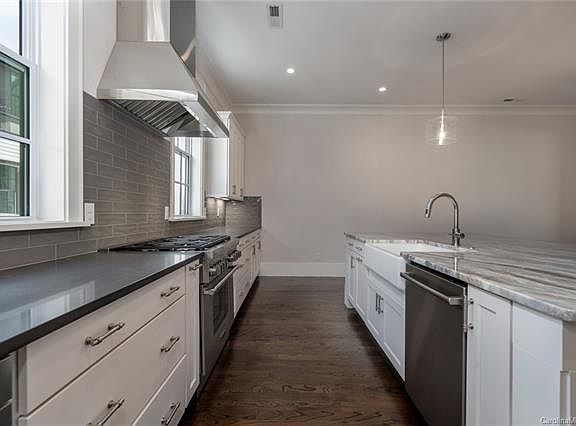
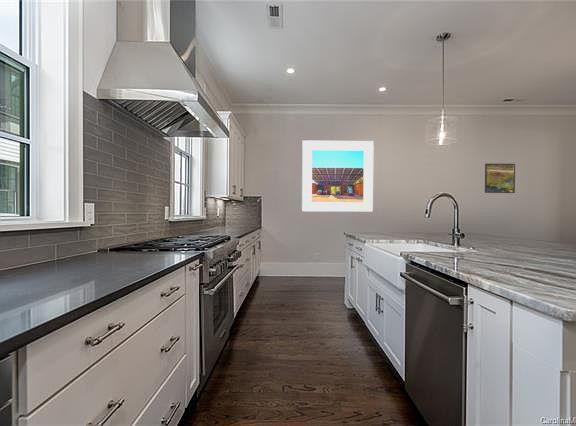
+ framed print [484,163,516,194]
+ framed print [301,139,375,213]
